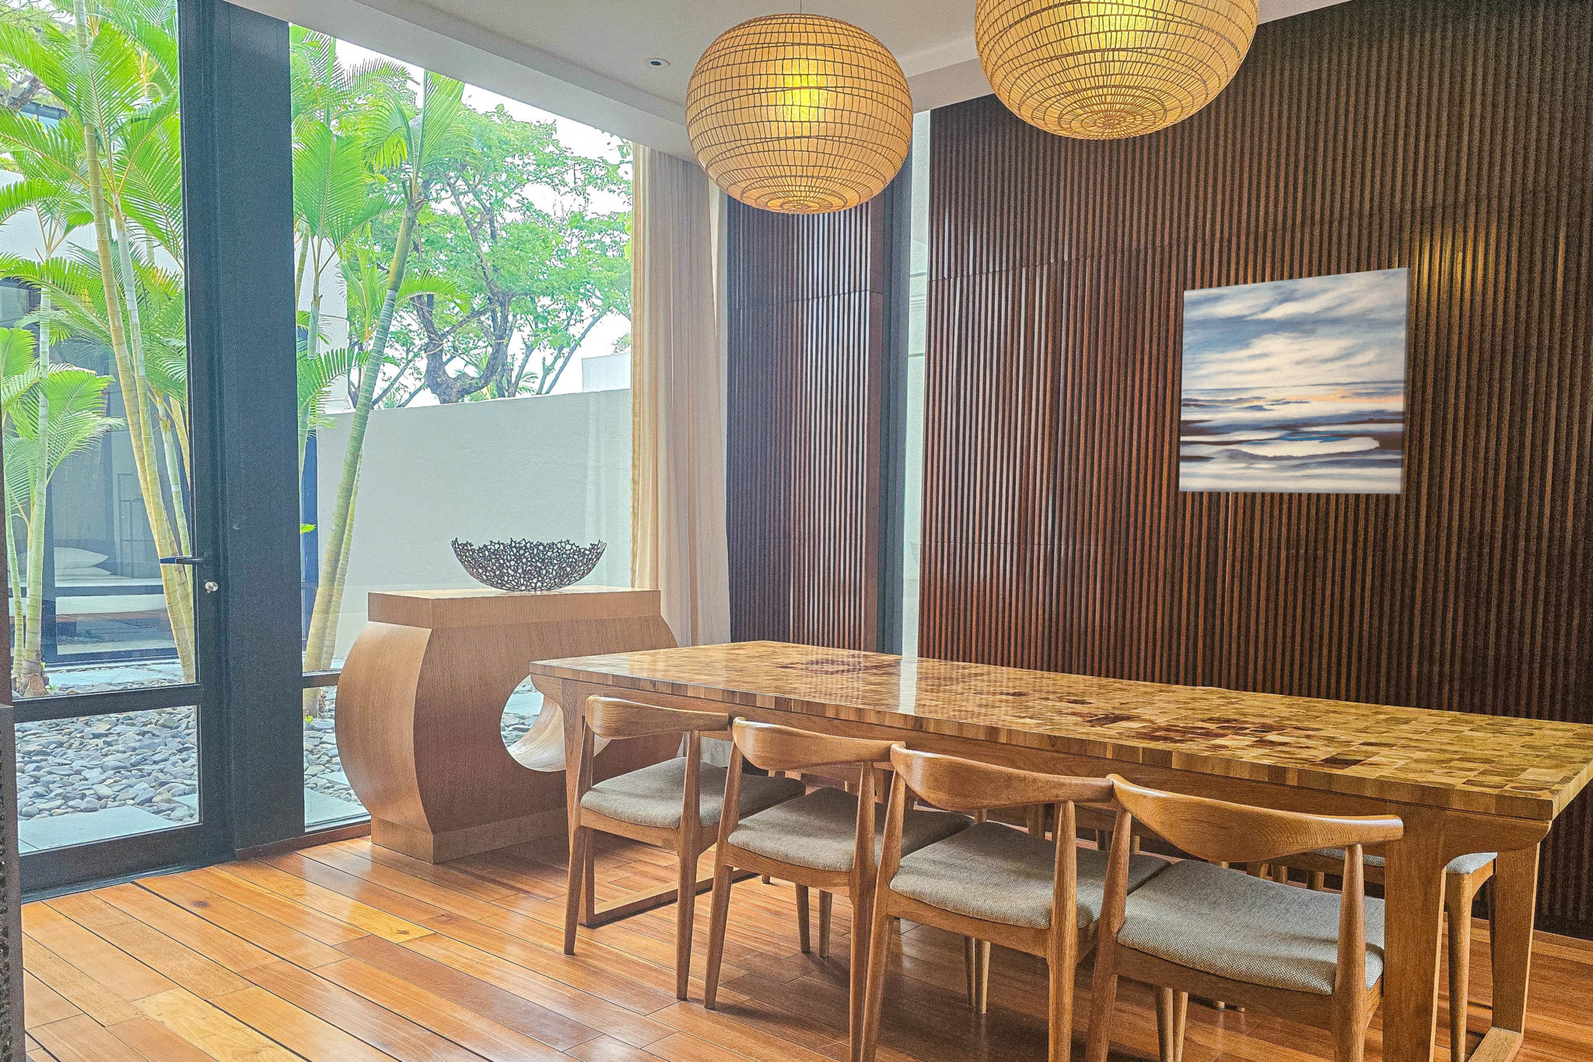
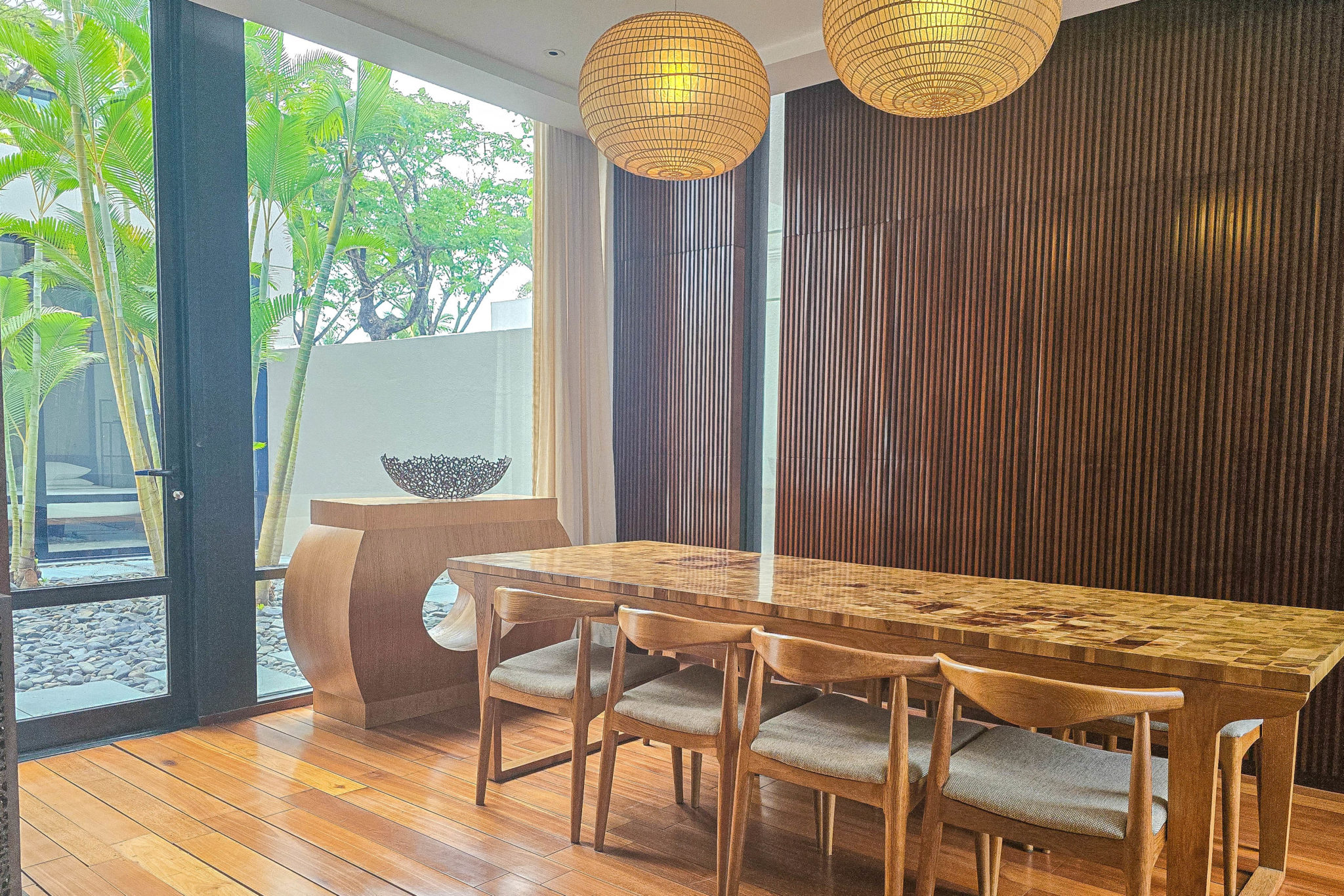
- wall art [1178,267,1410,494]
